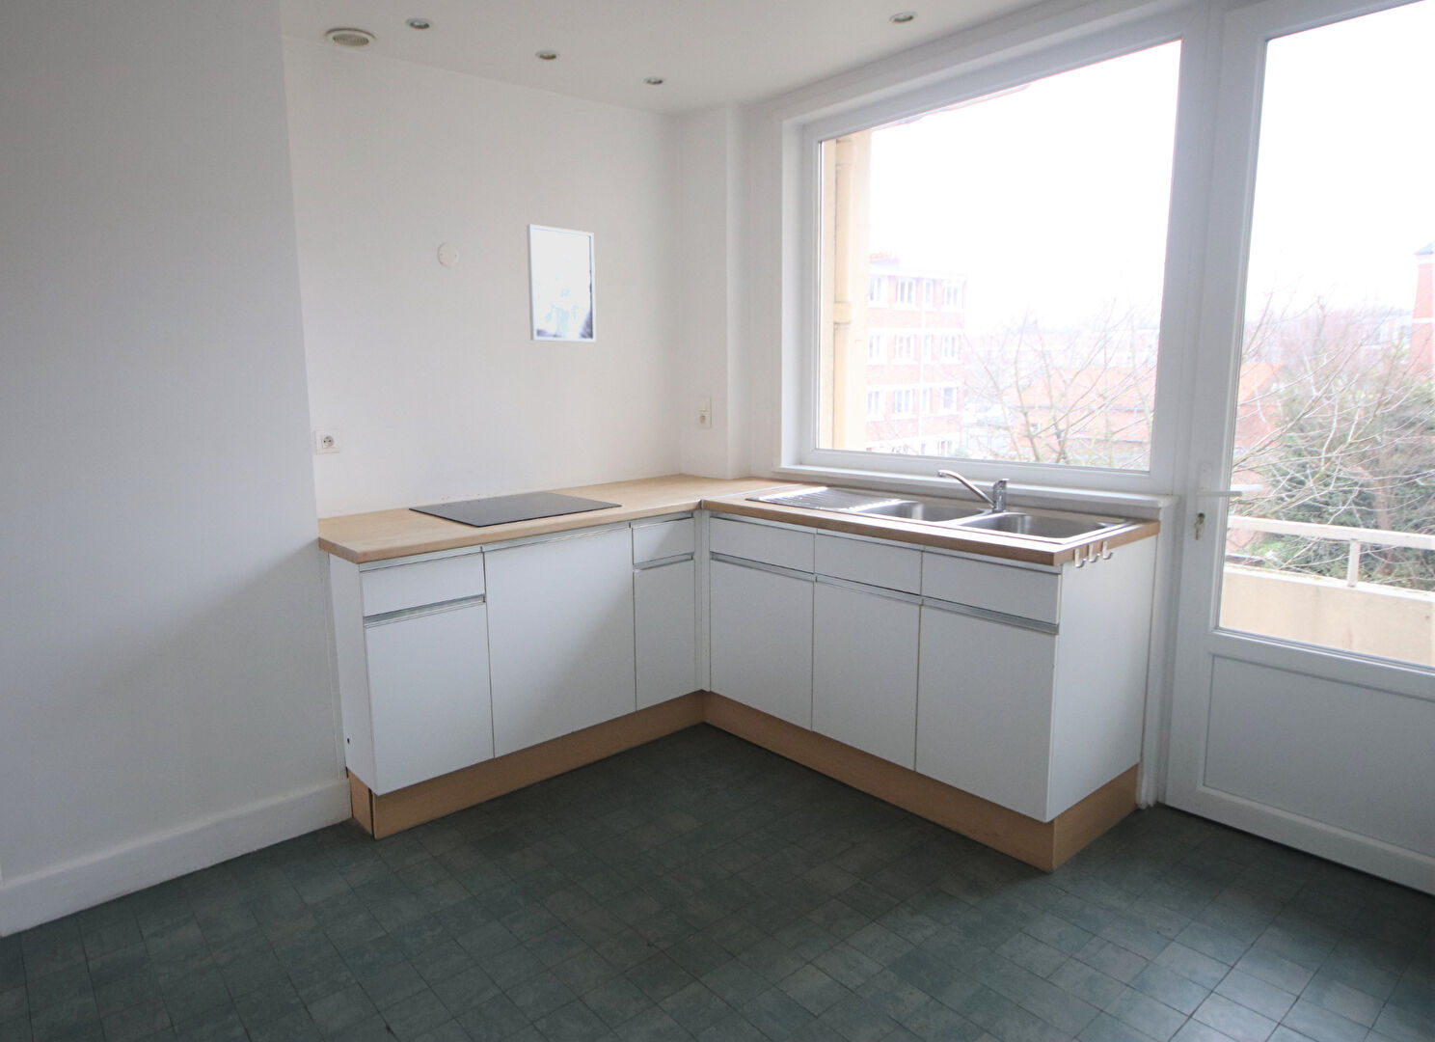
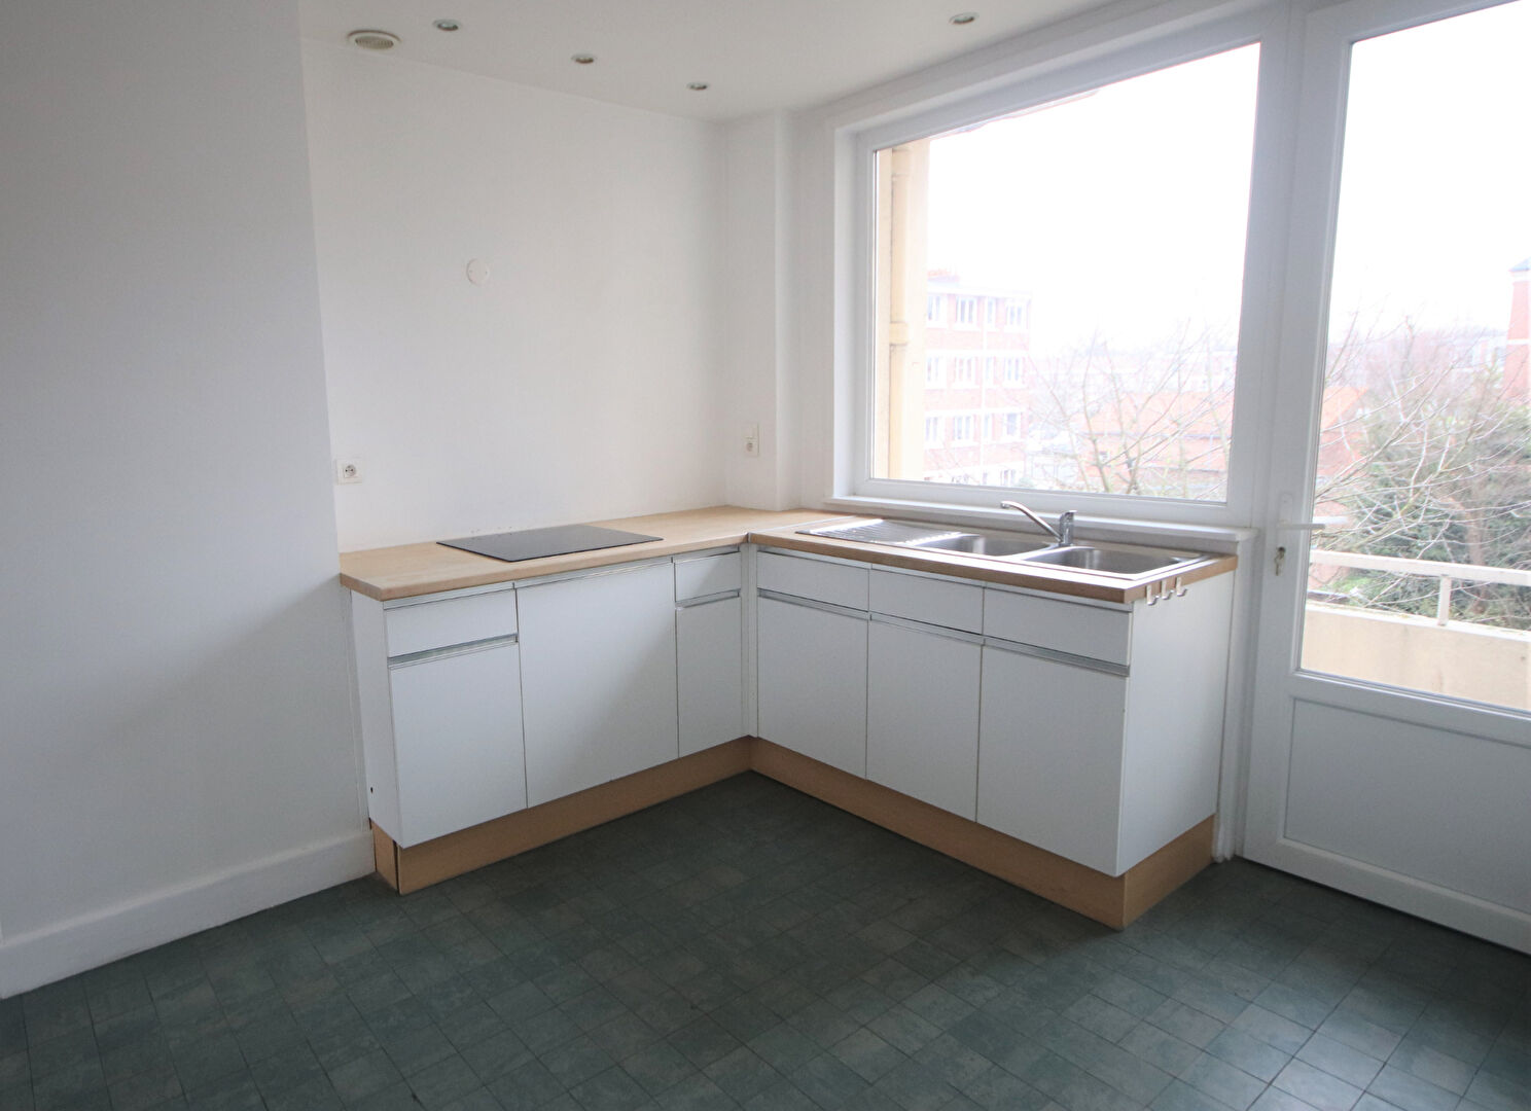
- wall art [526,223,597,343]
